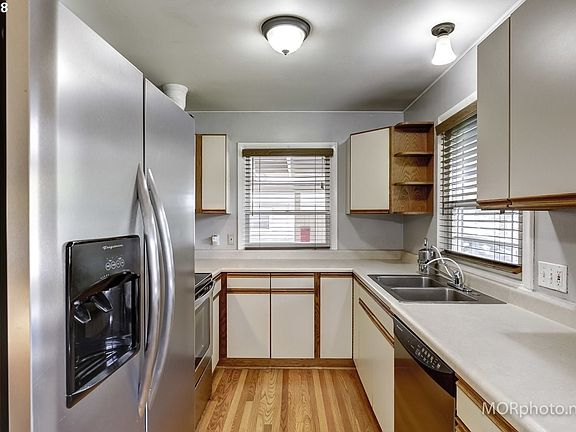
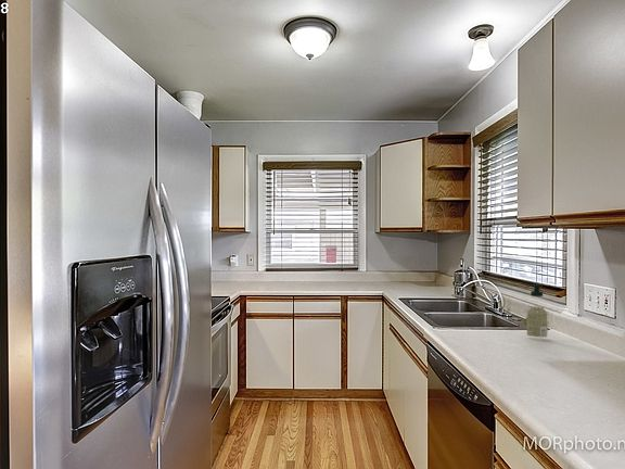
+ soap dispenser [523,283,550,339]
